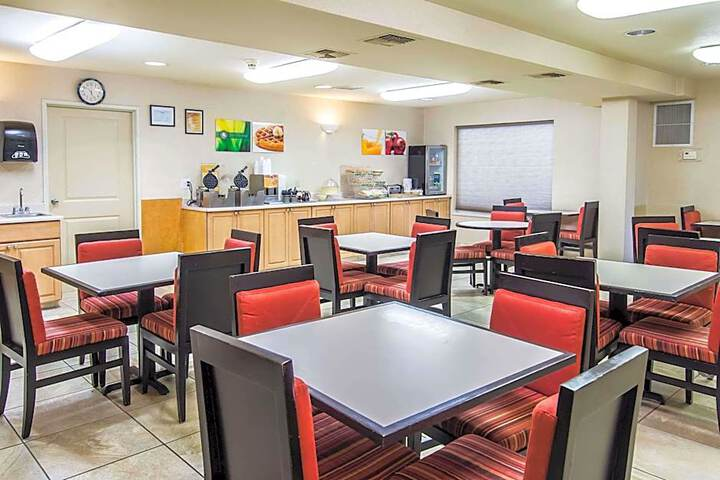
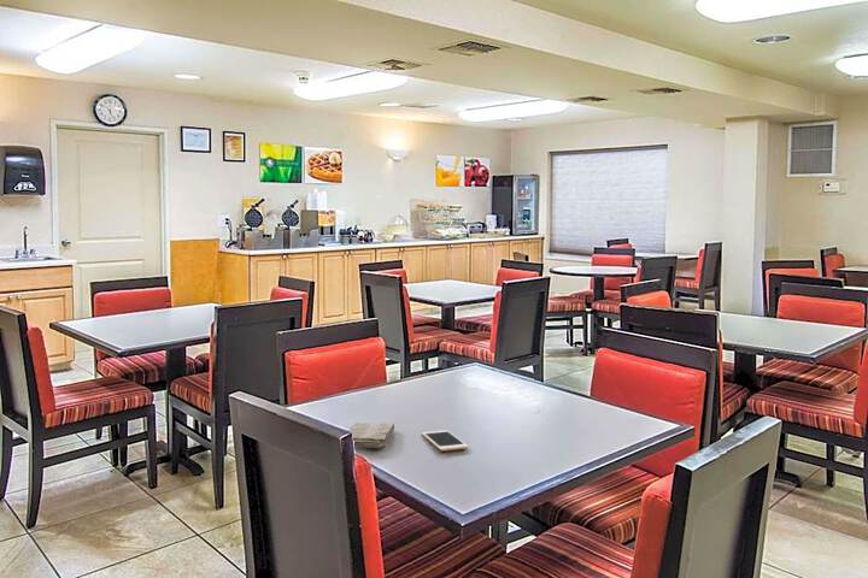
+ washcloth [347,421,395,449]
+ cell phone [421,429,469,452]
